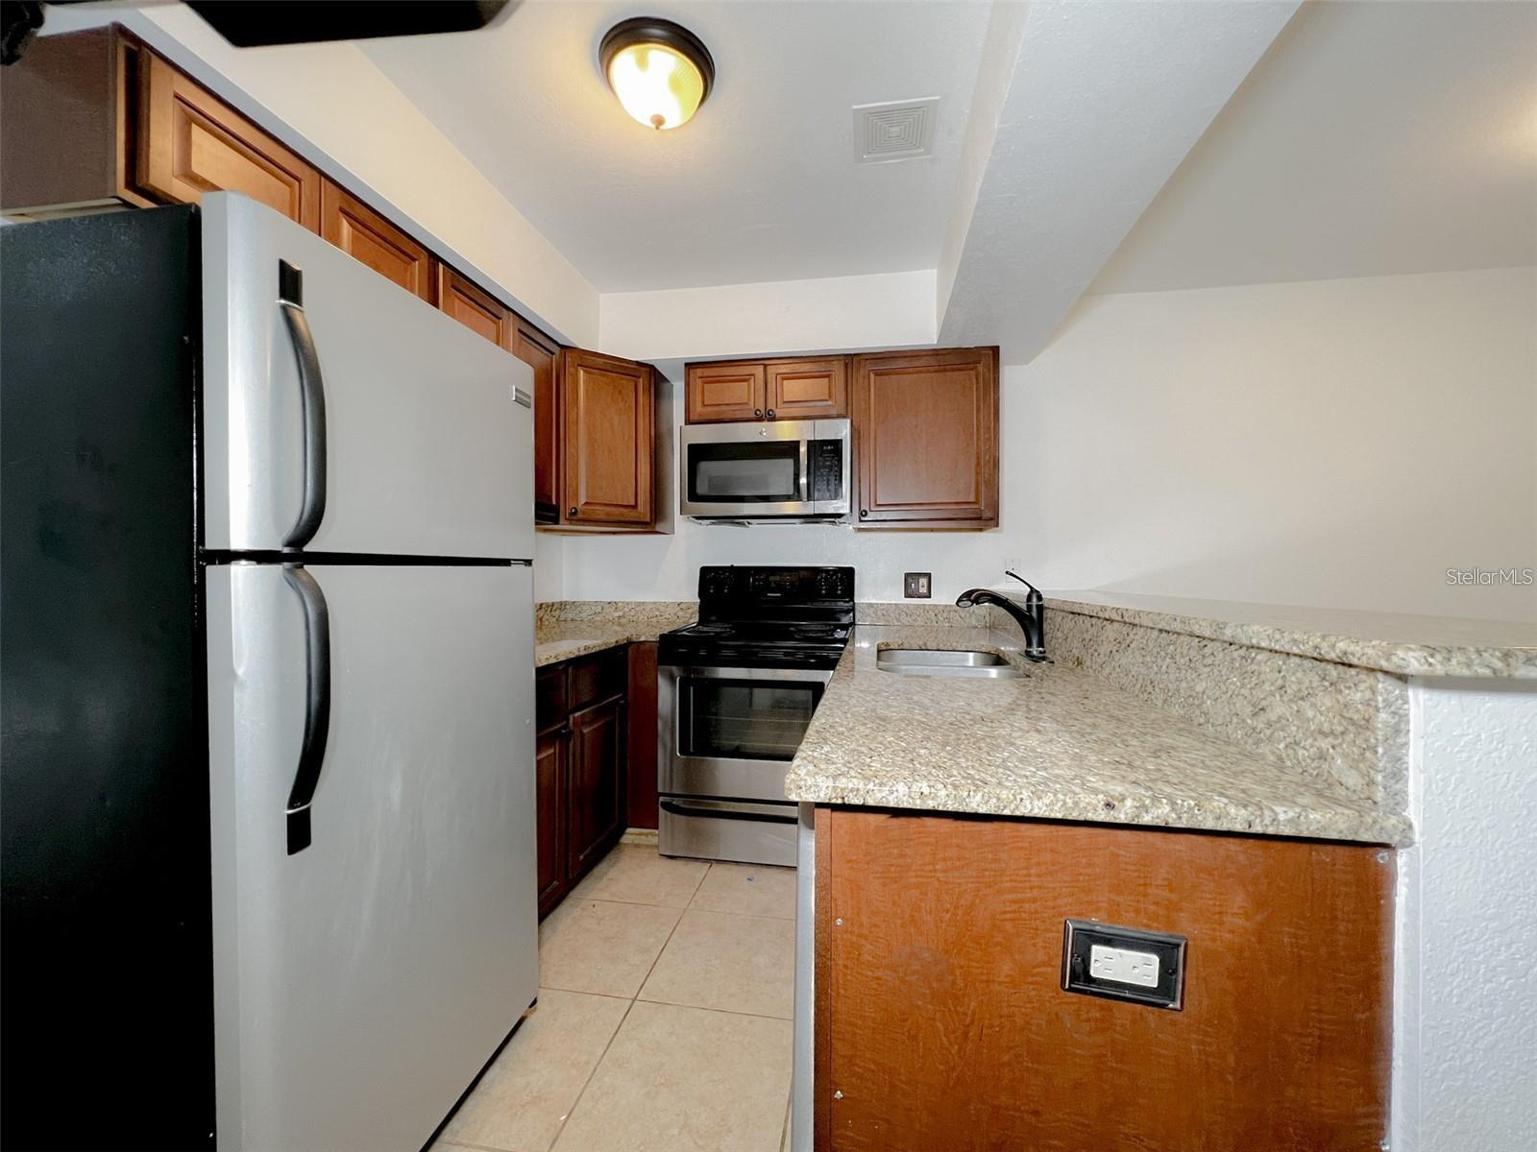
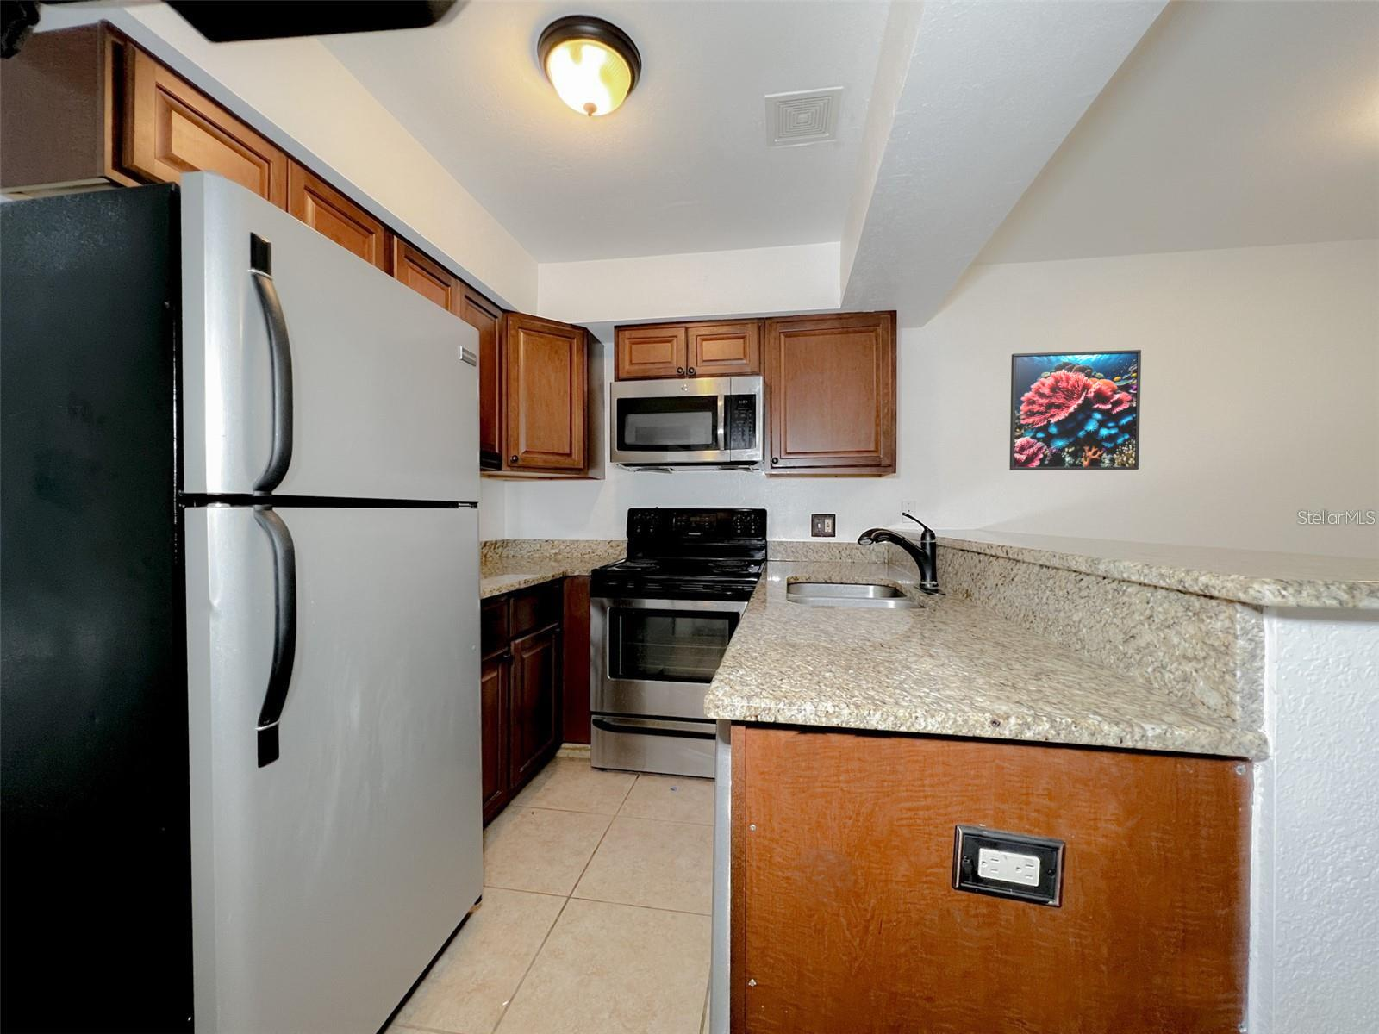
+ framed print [1009,349,1142,471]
